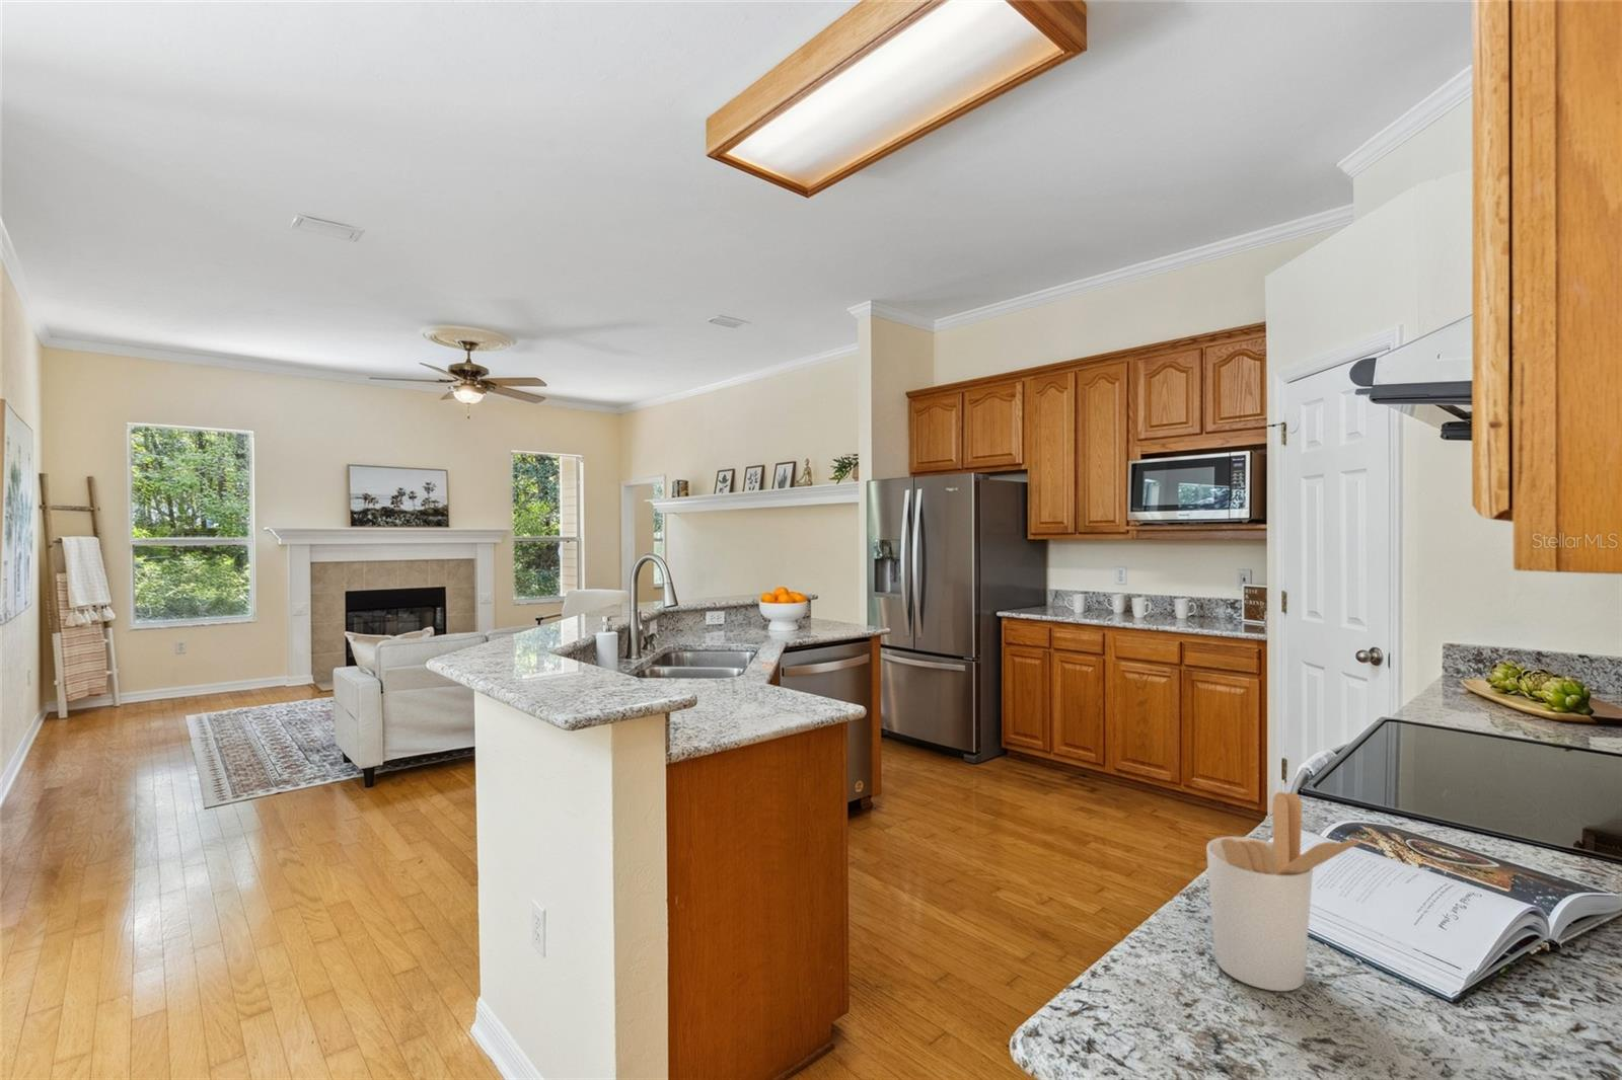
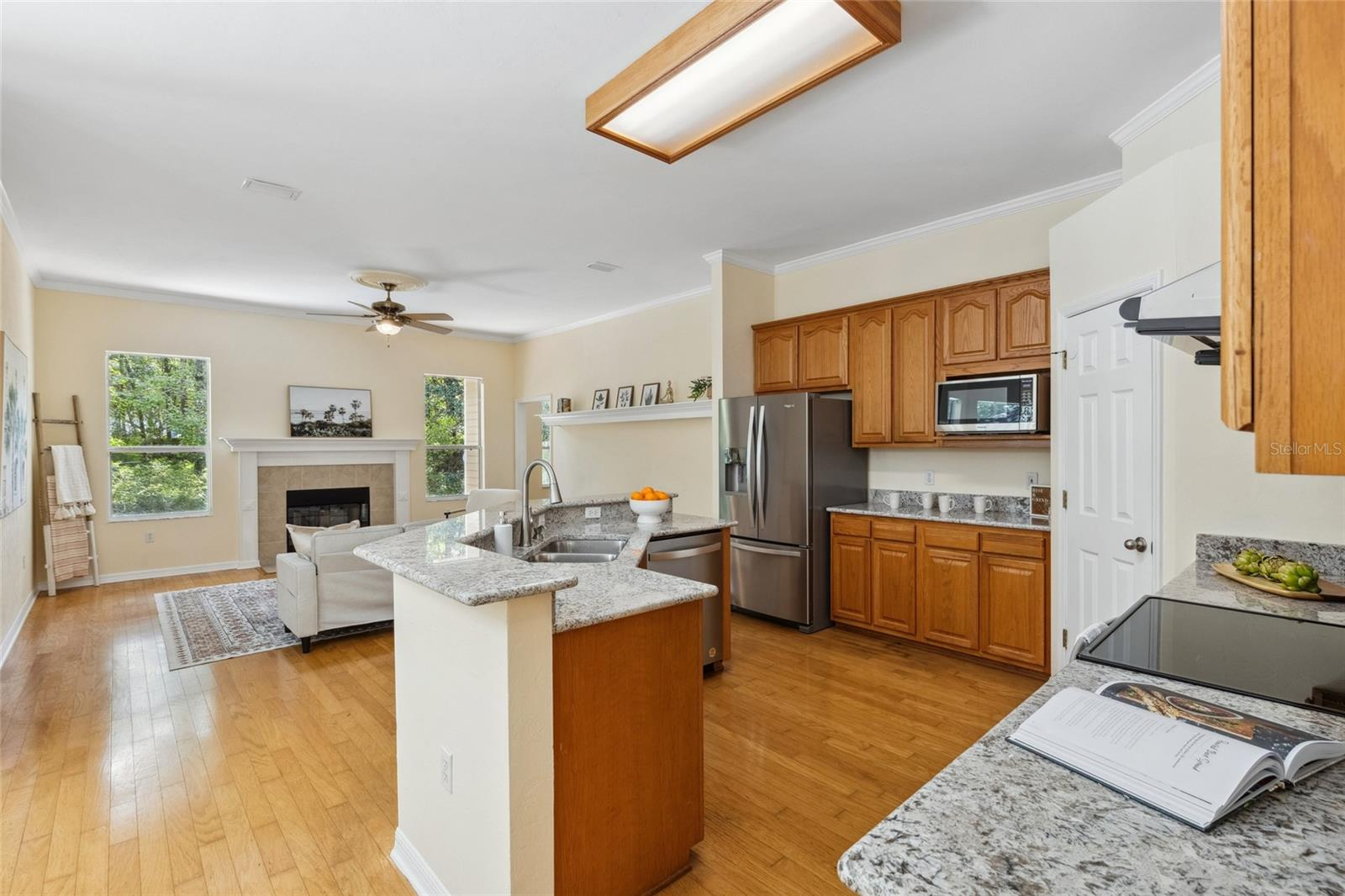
- utensil holder [1206,791,1376,992]
